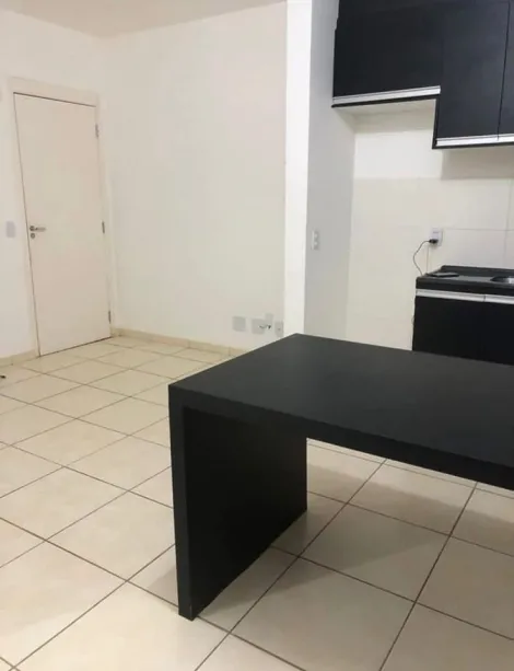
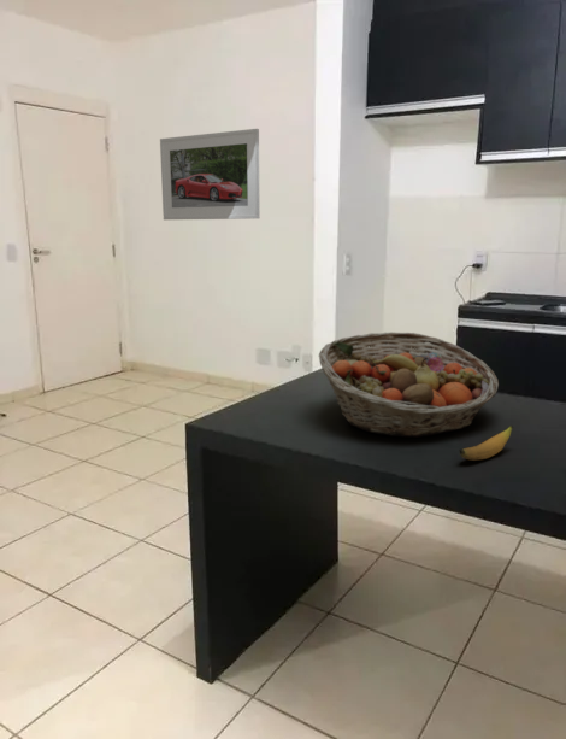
+ banana [459,424,514,462]
+ fruit basket [318,332,500,438]
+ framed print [159,128,261,221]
